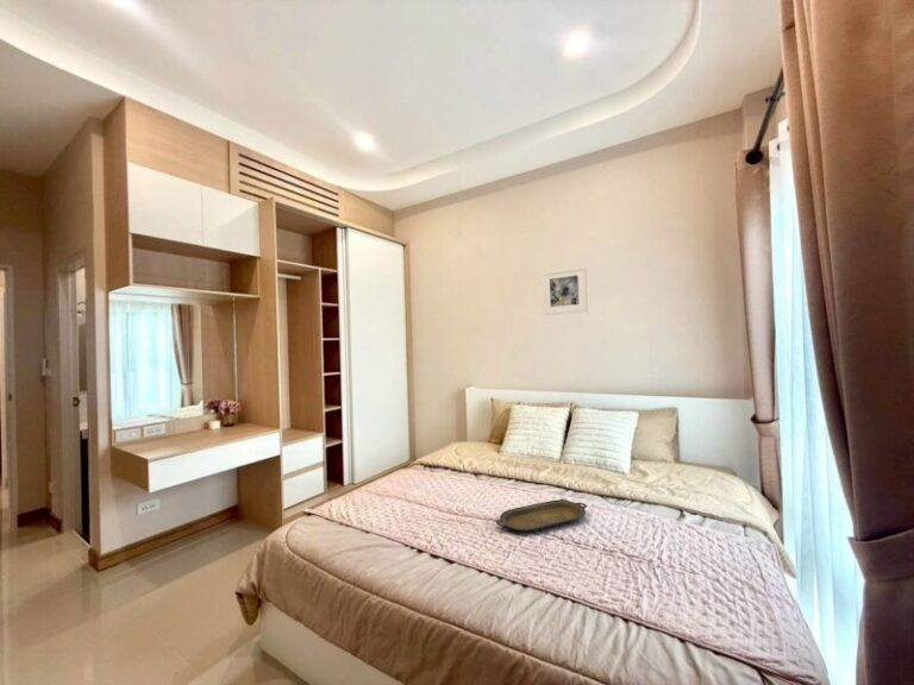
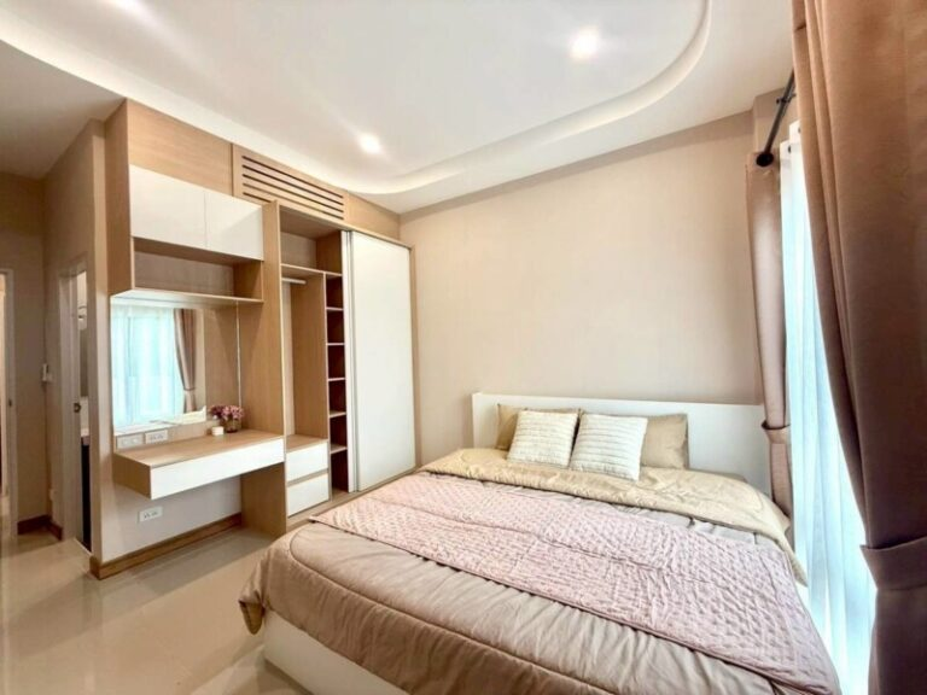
- serving tray [495,498,588,533]
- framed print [540,265,589,316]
